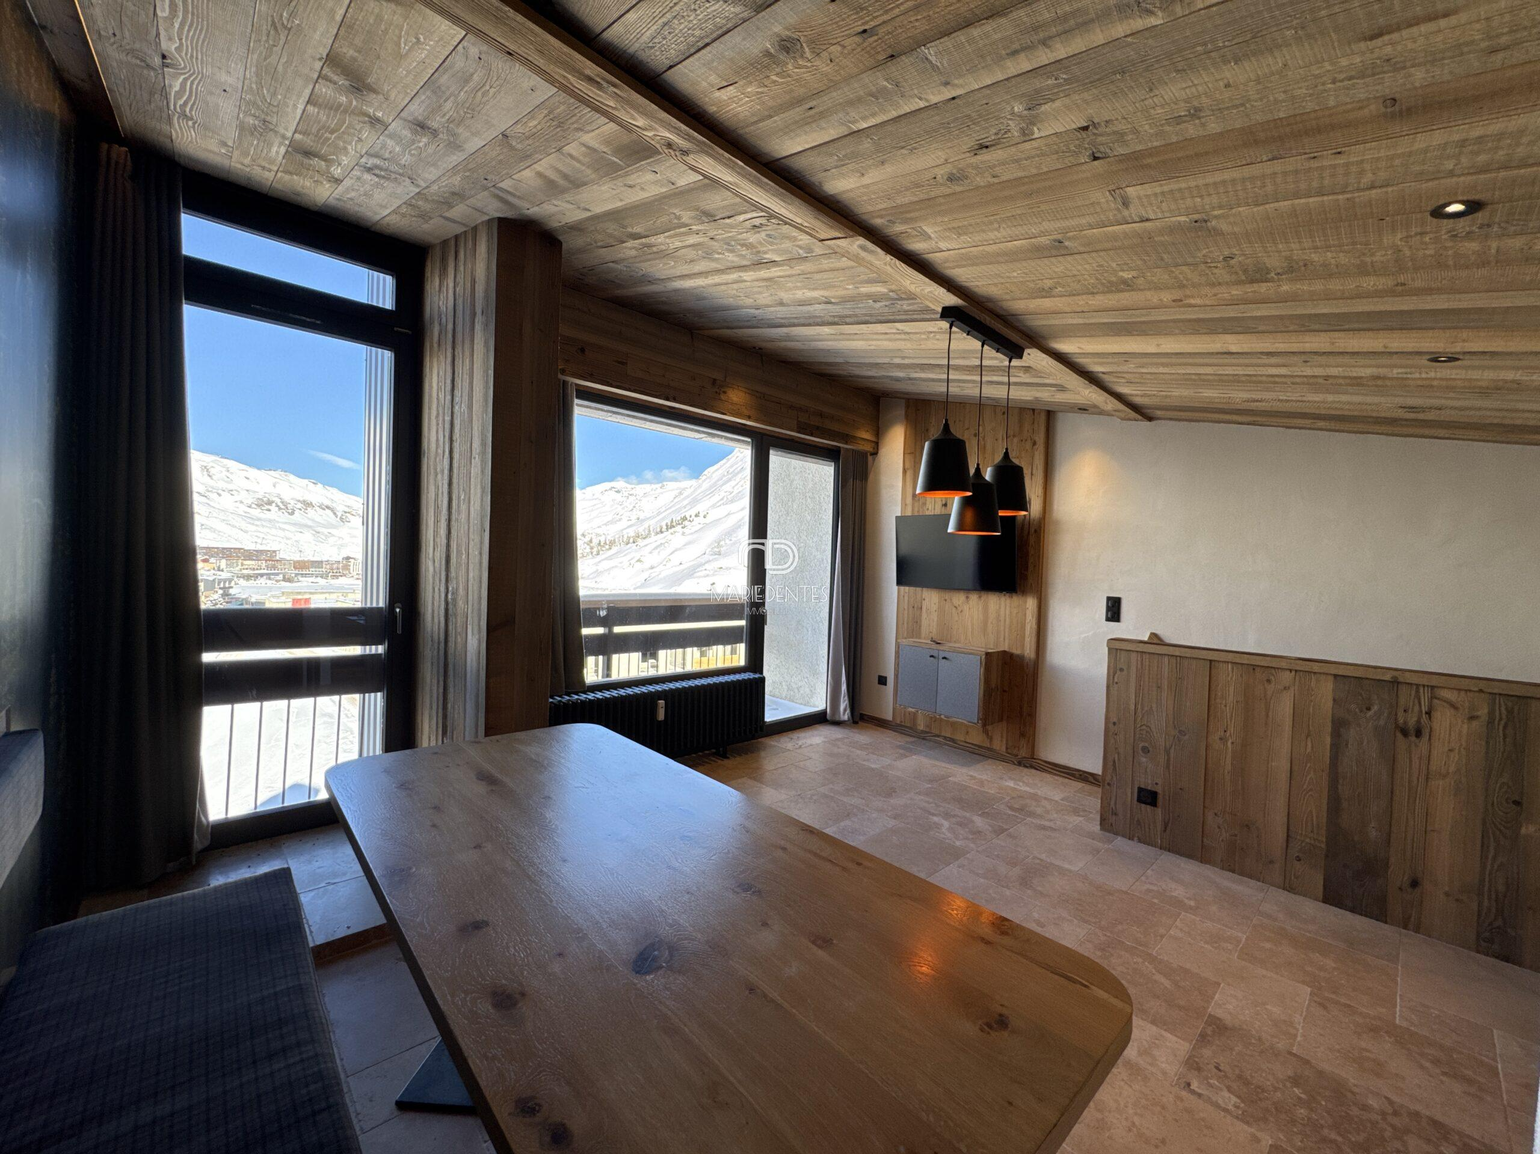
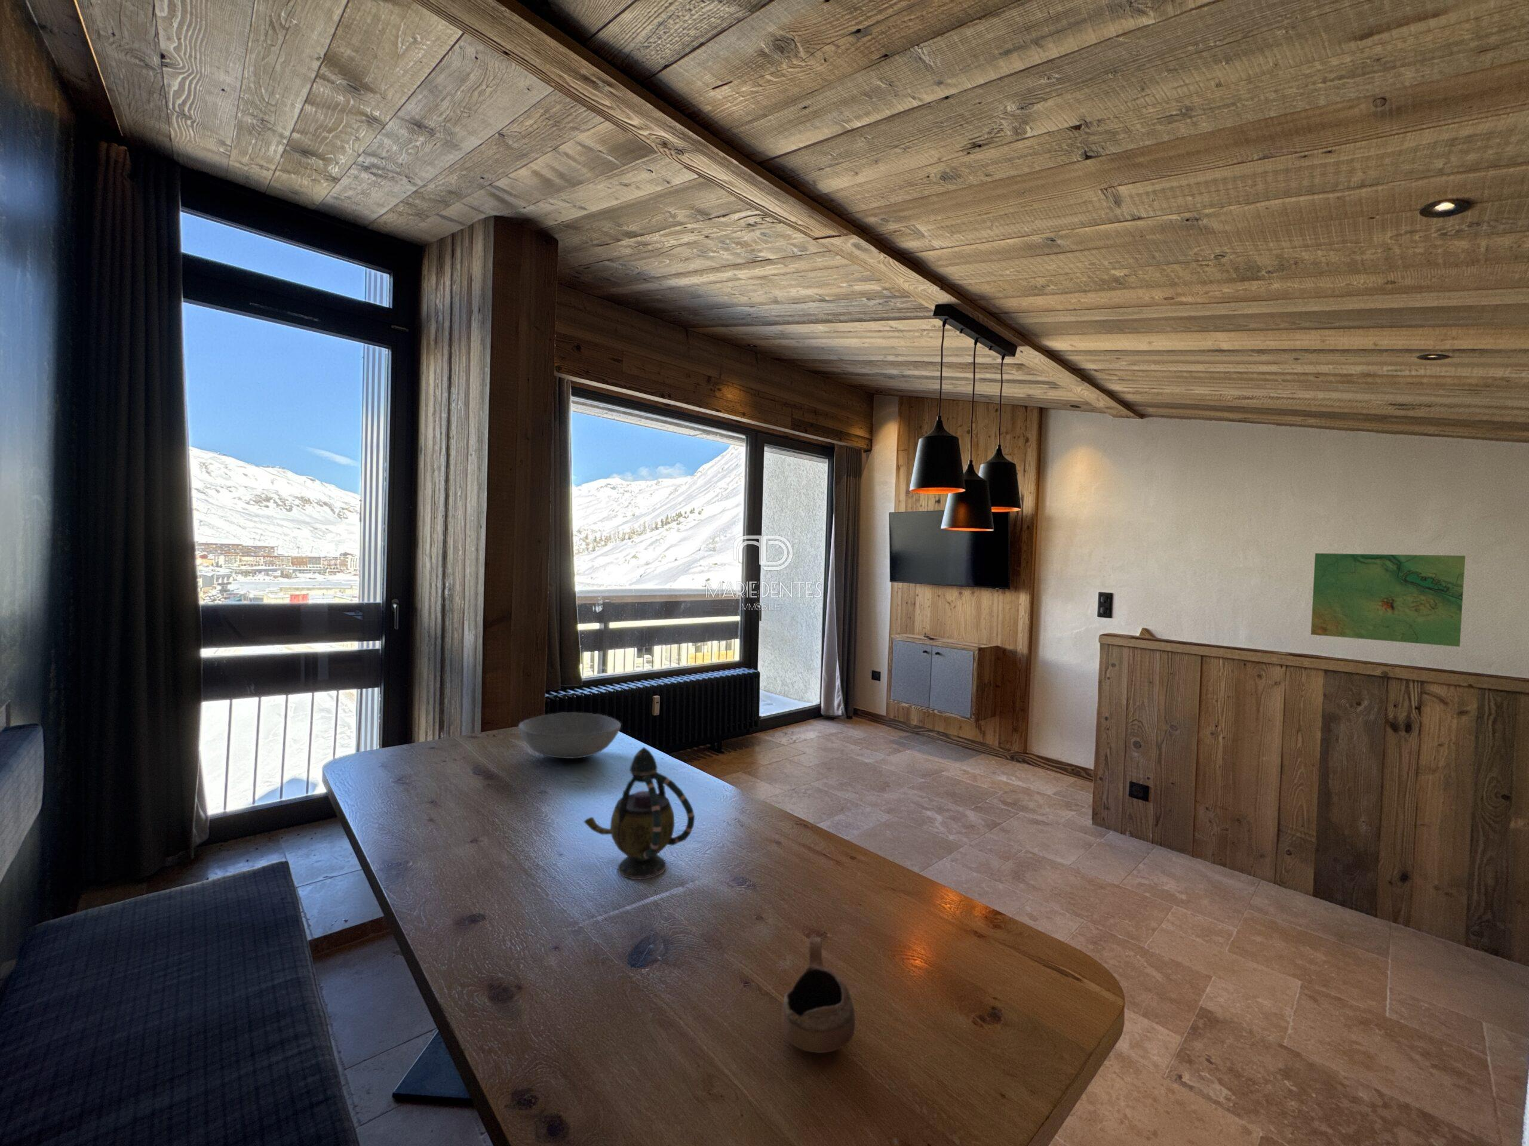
+ topographic map [1310,553,1465,648]
+ bowl [518,711,621,760]
+ cup [781,937,856,1053]
+ teapot [584,746,695,880]
